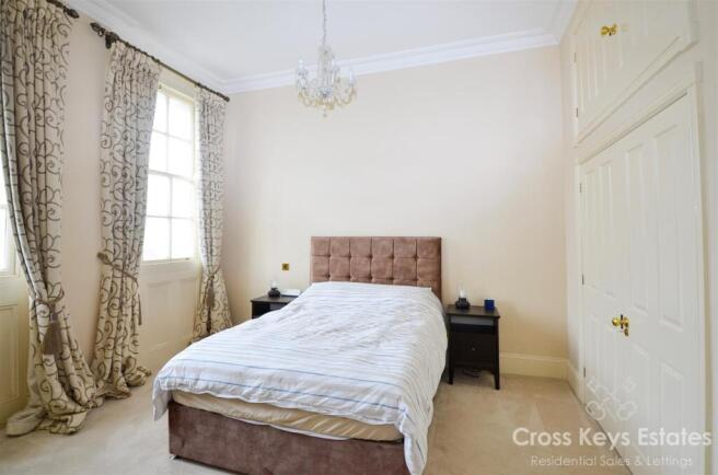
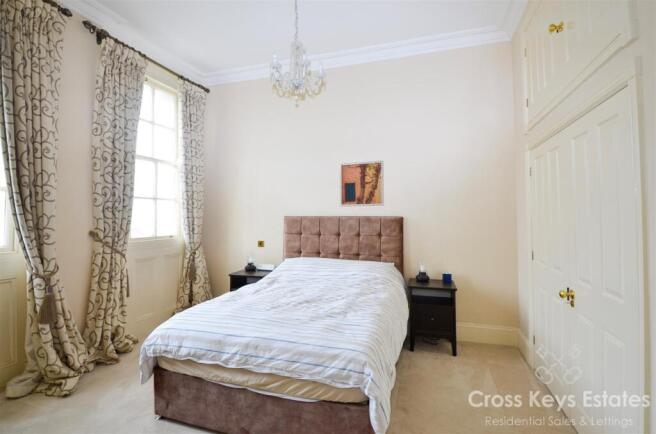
+ wall art [339,160,385,208]
